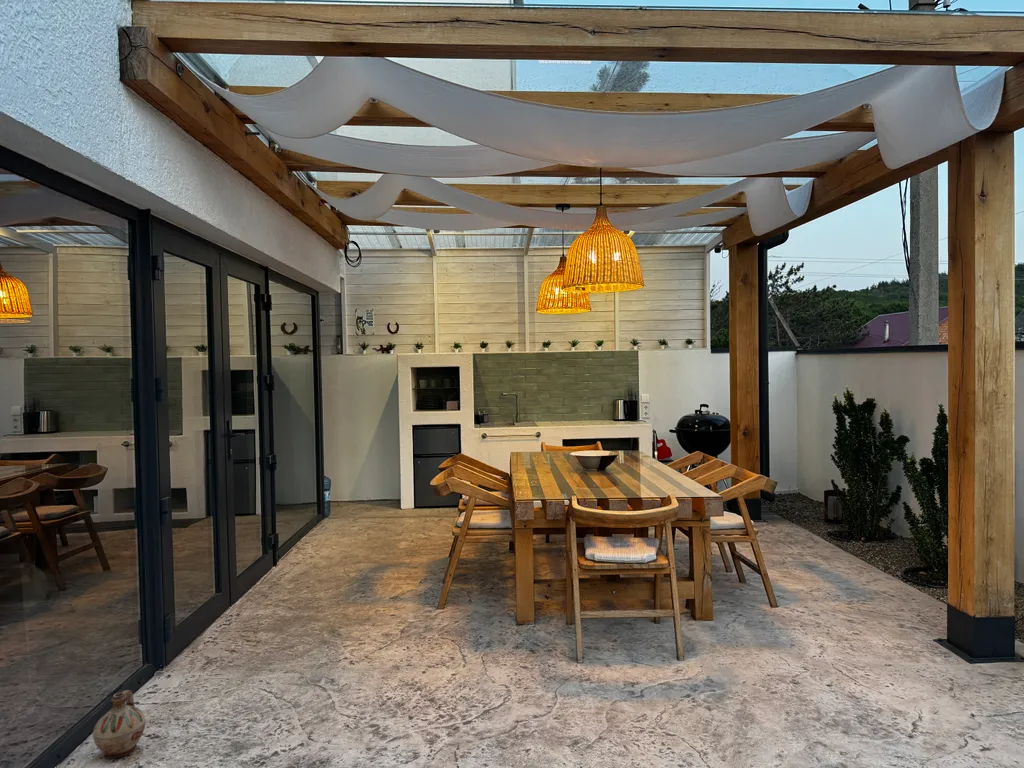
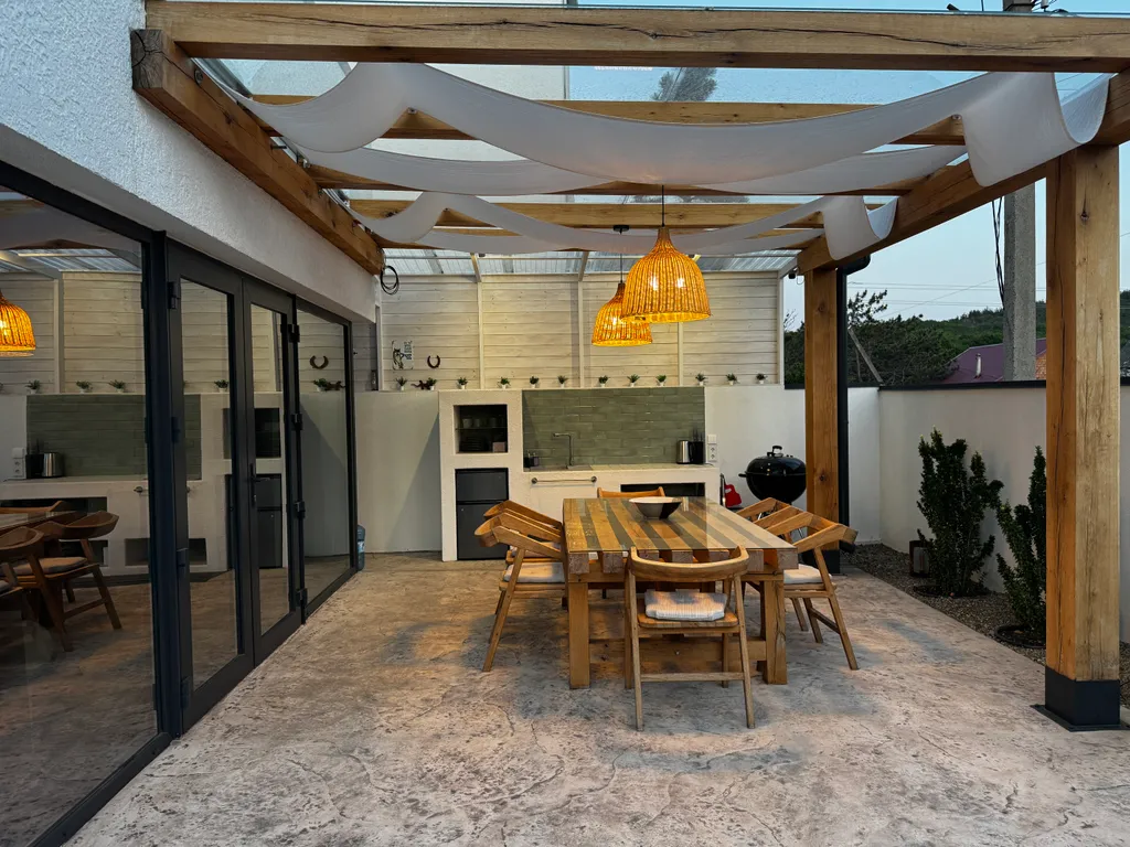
- ceramic jug [92,689,147,760]
